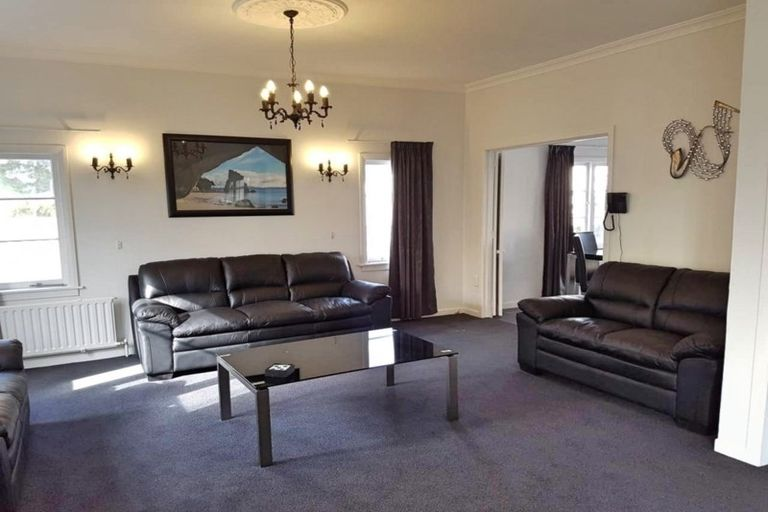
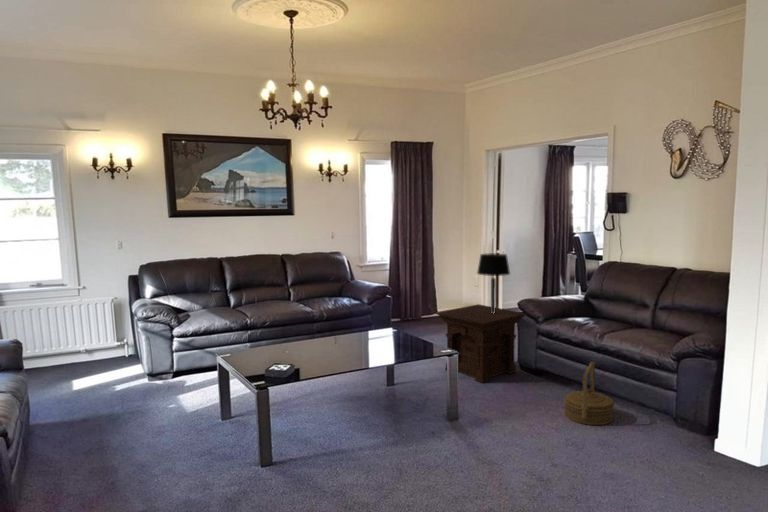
+ table lamp [476,252,511,314]
+ basket [563,361,615,426]
+ side table [434,303,528,384]
